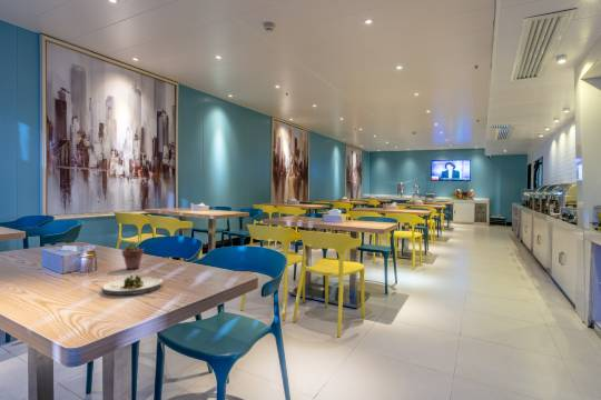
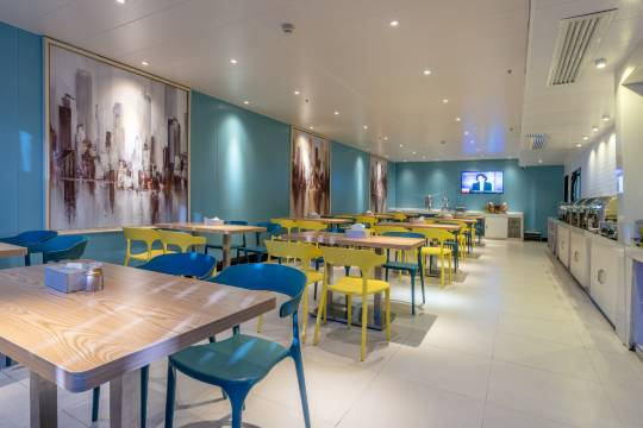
- potted succulent [121,241,145,270]
- salad plate [101,274,164,296]
